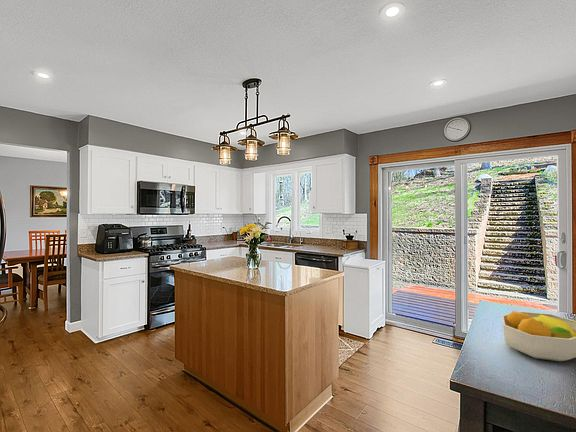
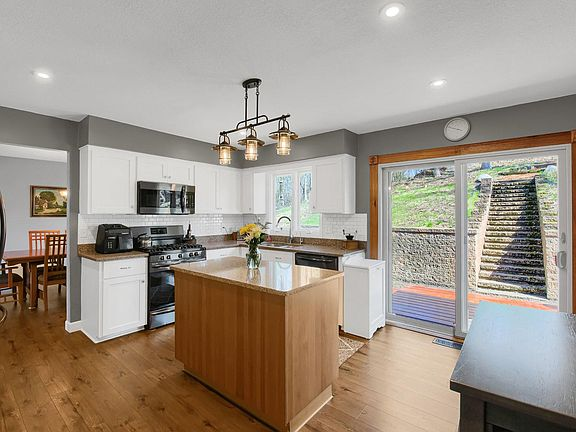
- fruit bowl [501,310,576,362]
